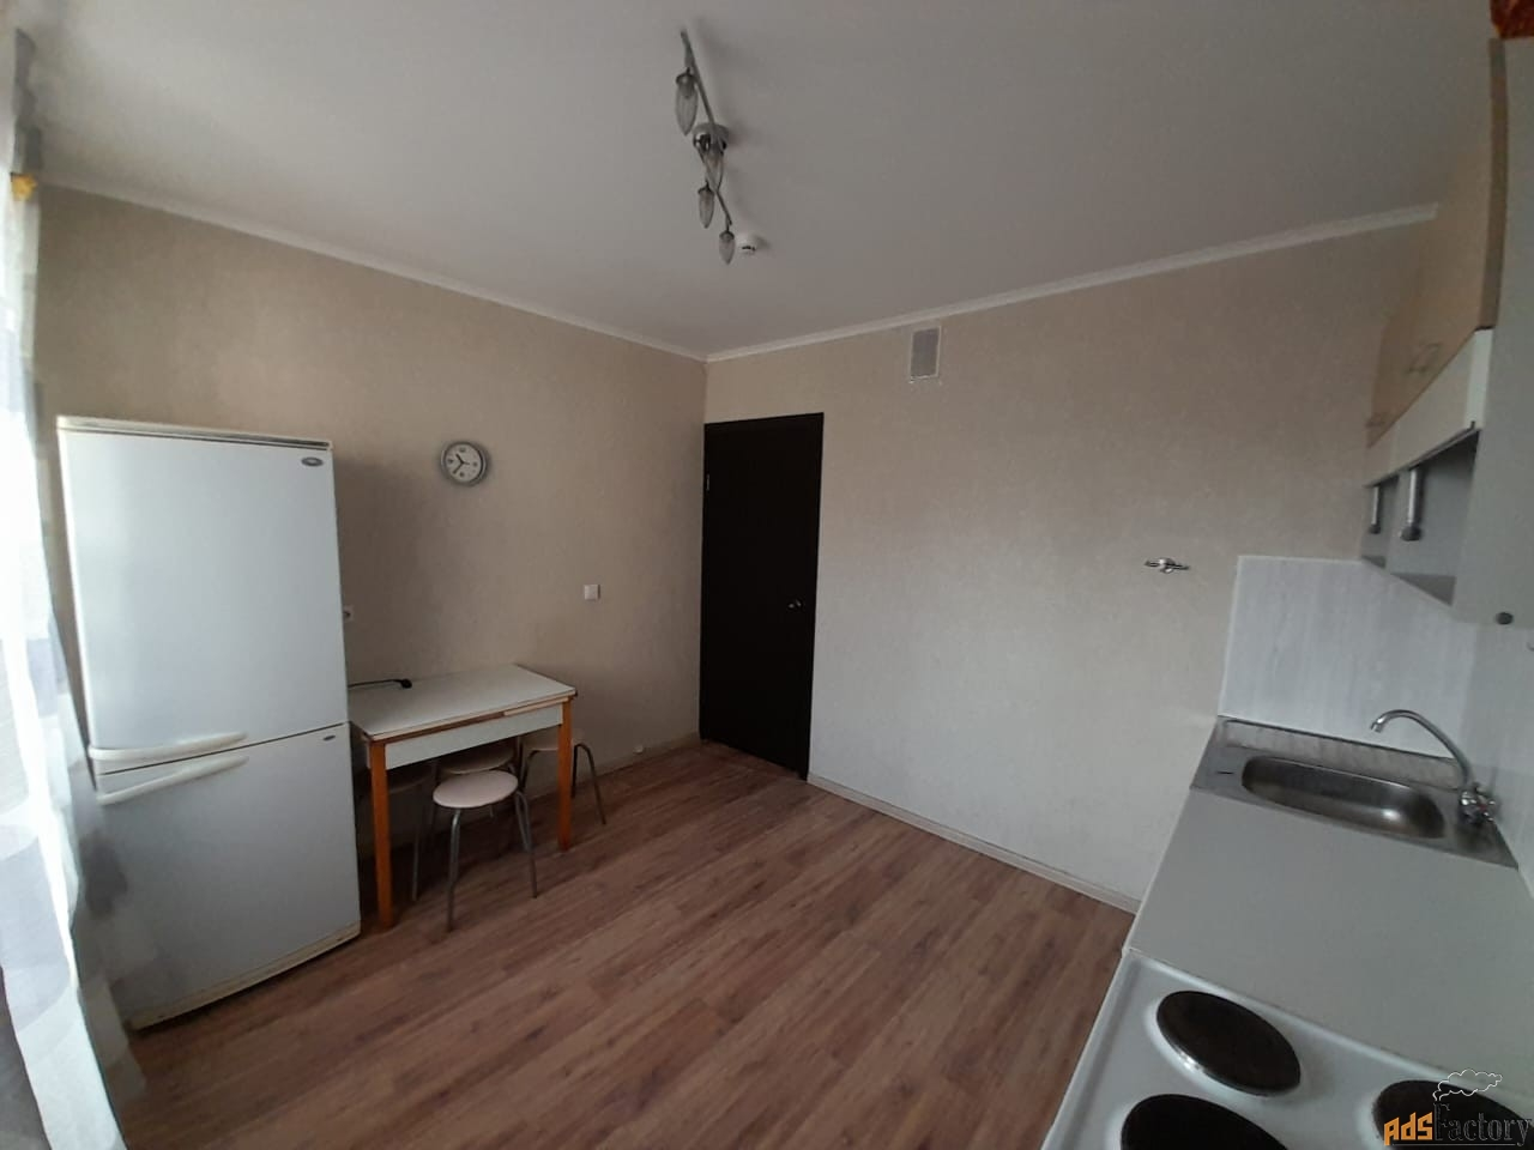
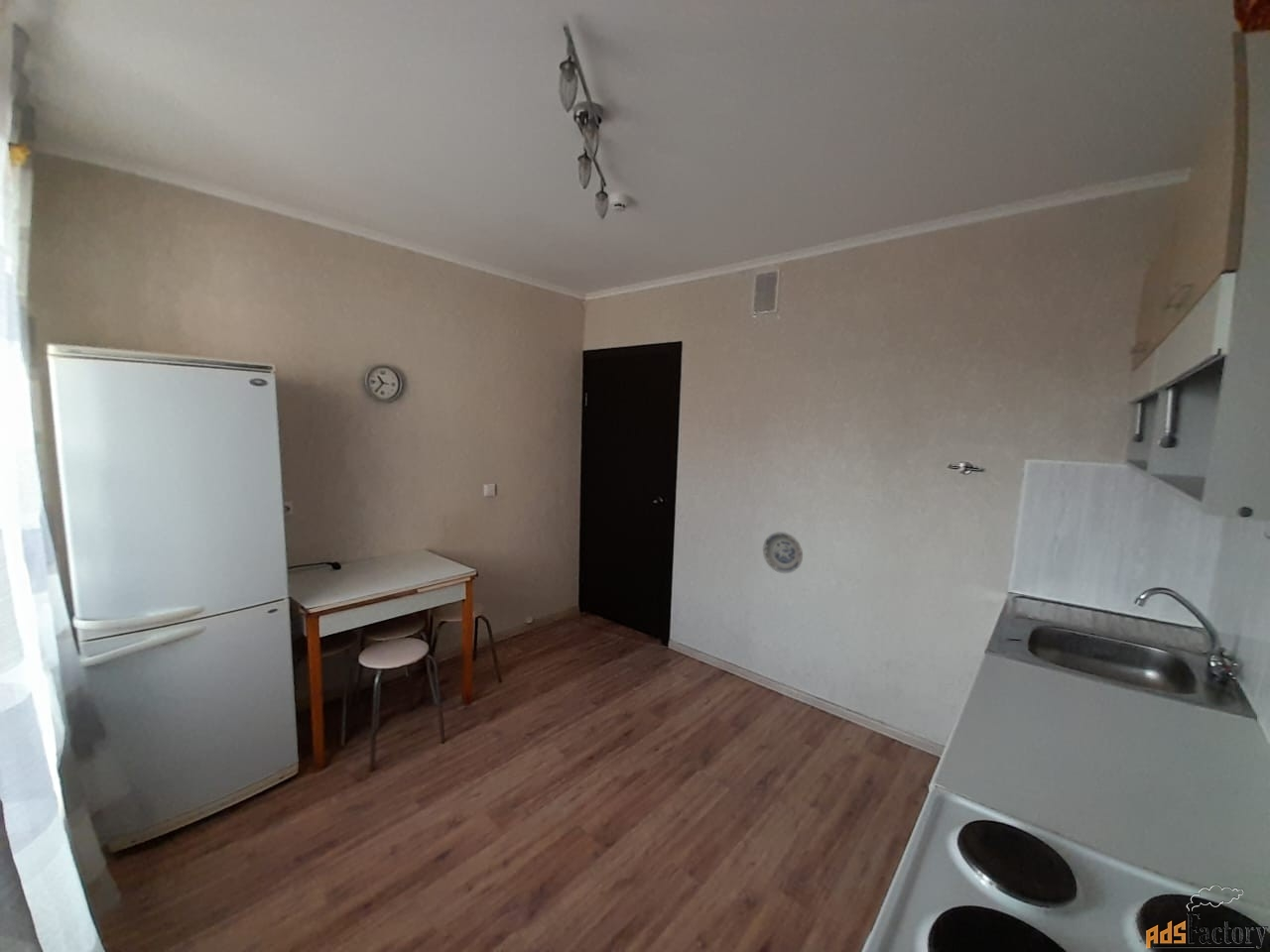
+ decorative plate [762,531,804,574]
